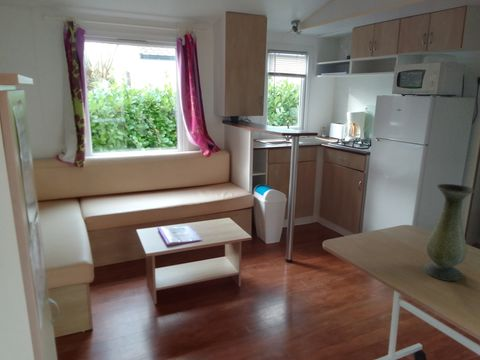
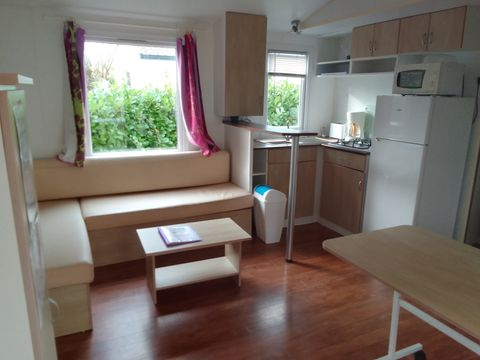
- vase [422,183,475,282]
